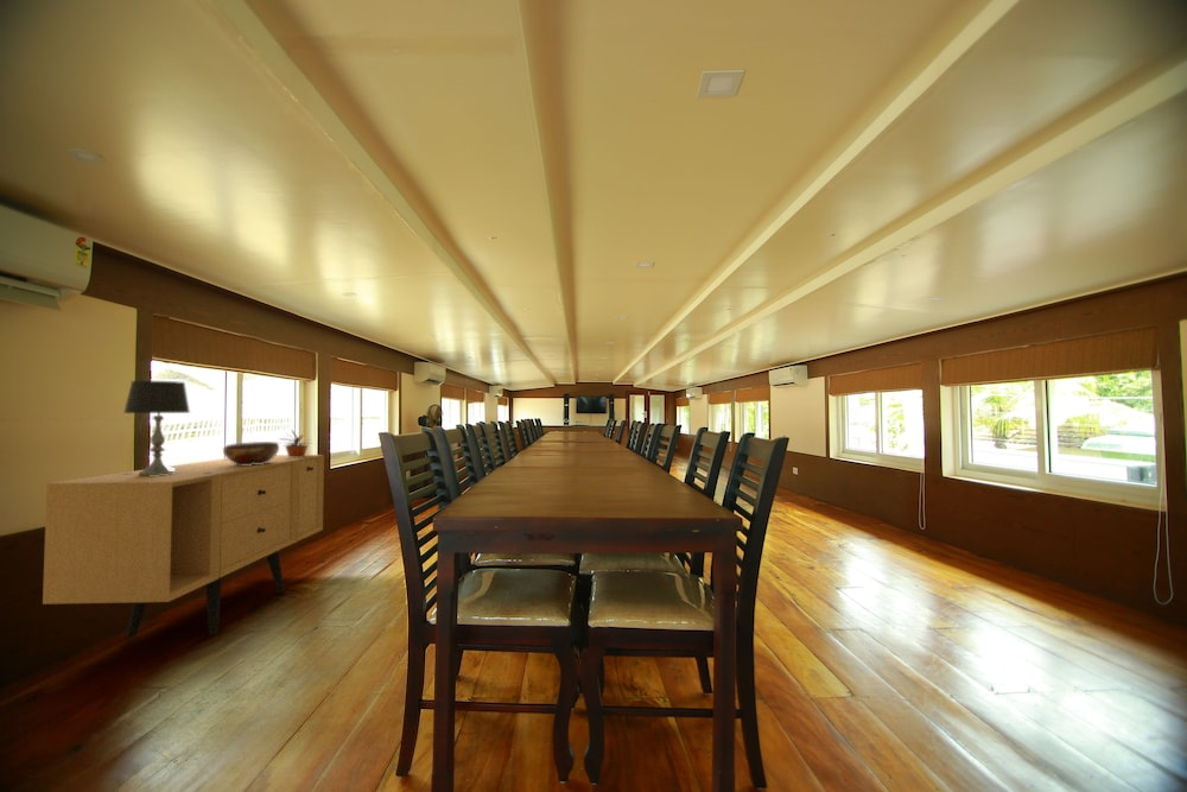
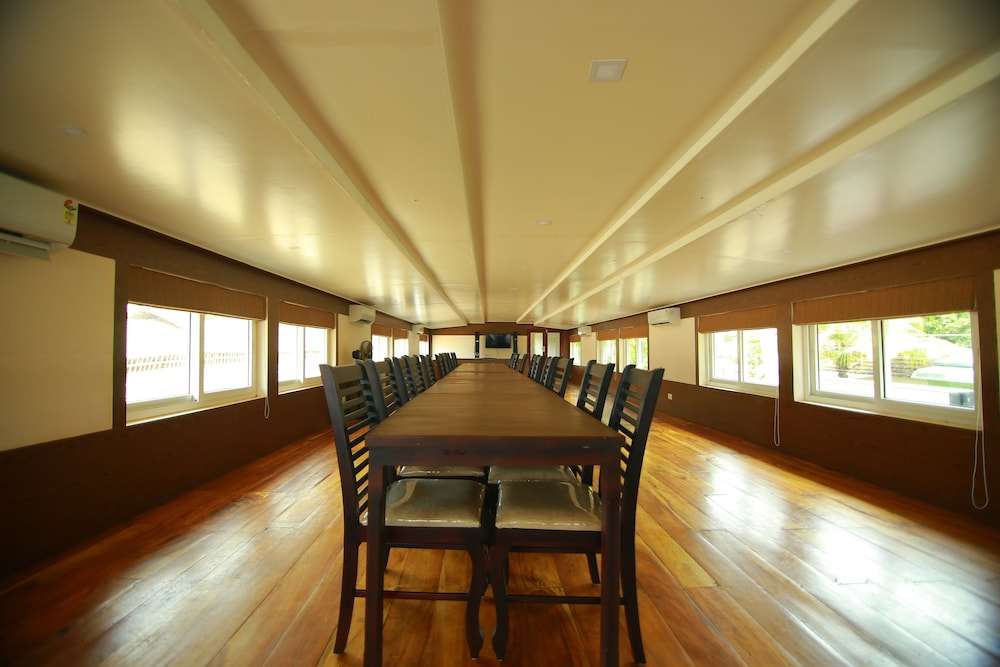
- table lamp [122,380,192,476]
- sideboard [42,454,325,638]
- potted plant [278,427,316,457]
- decorative bowl [222,441,280,465]
